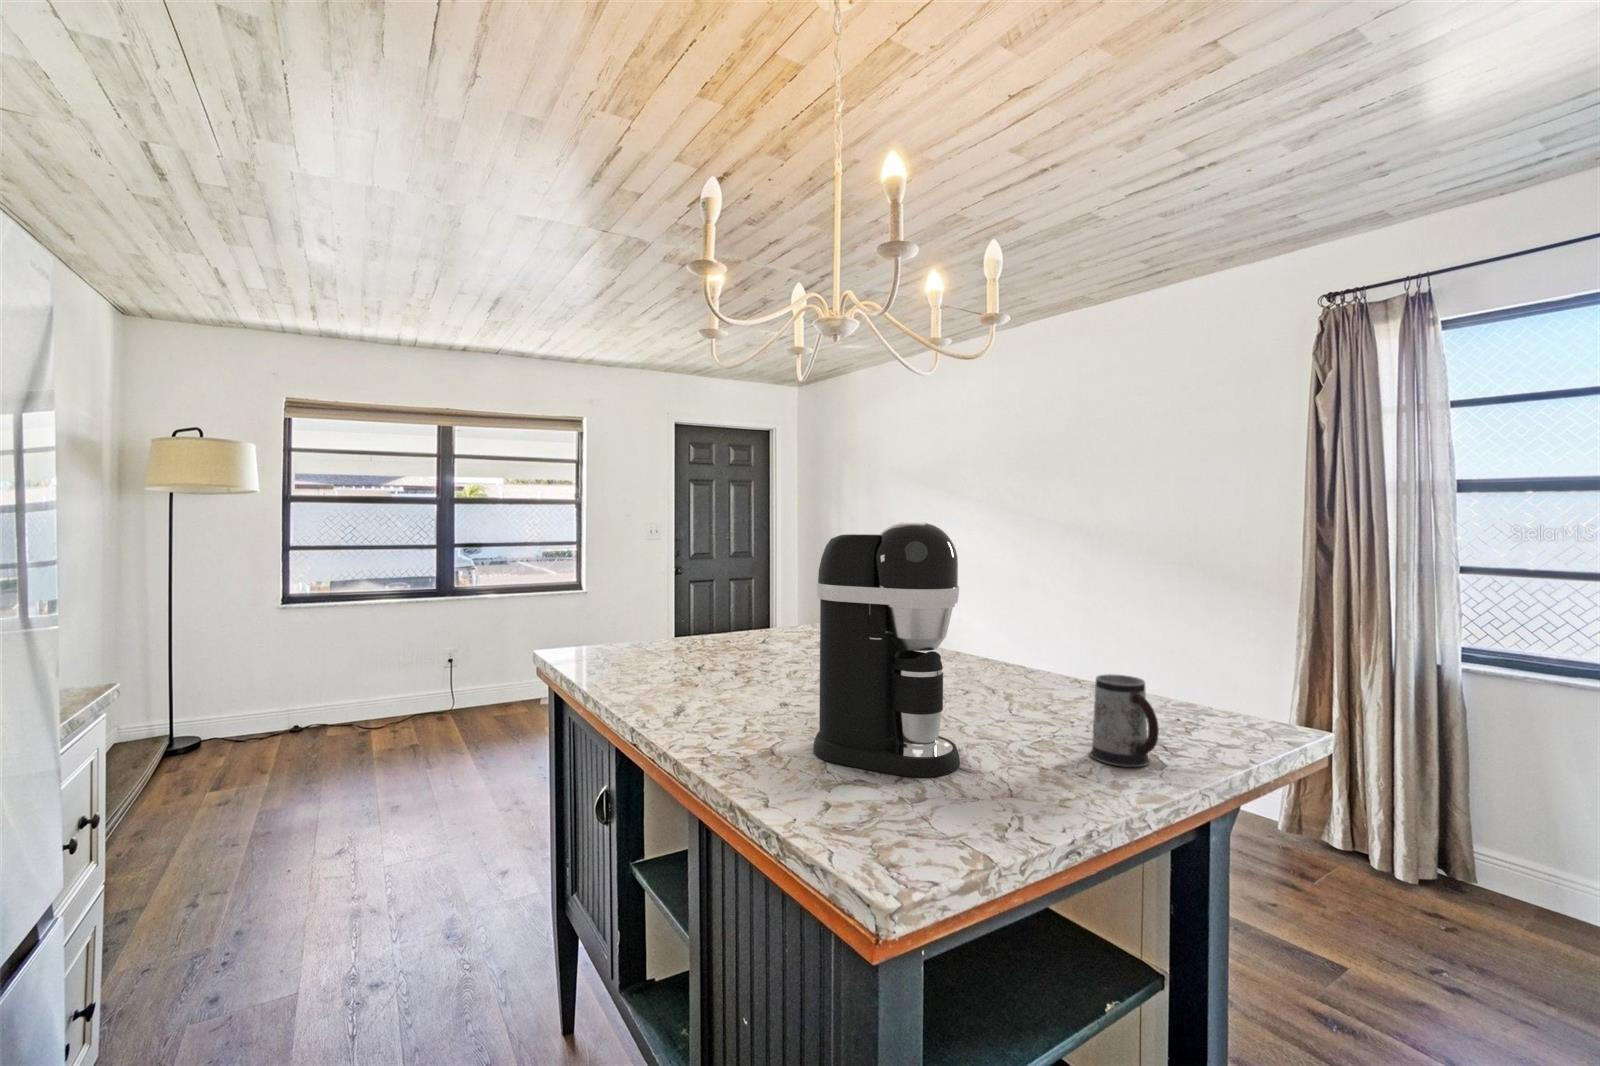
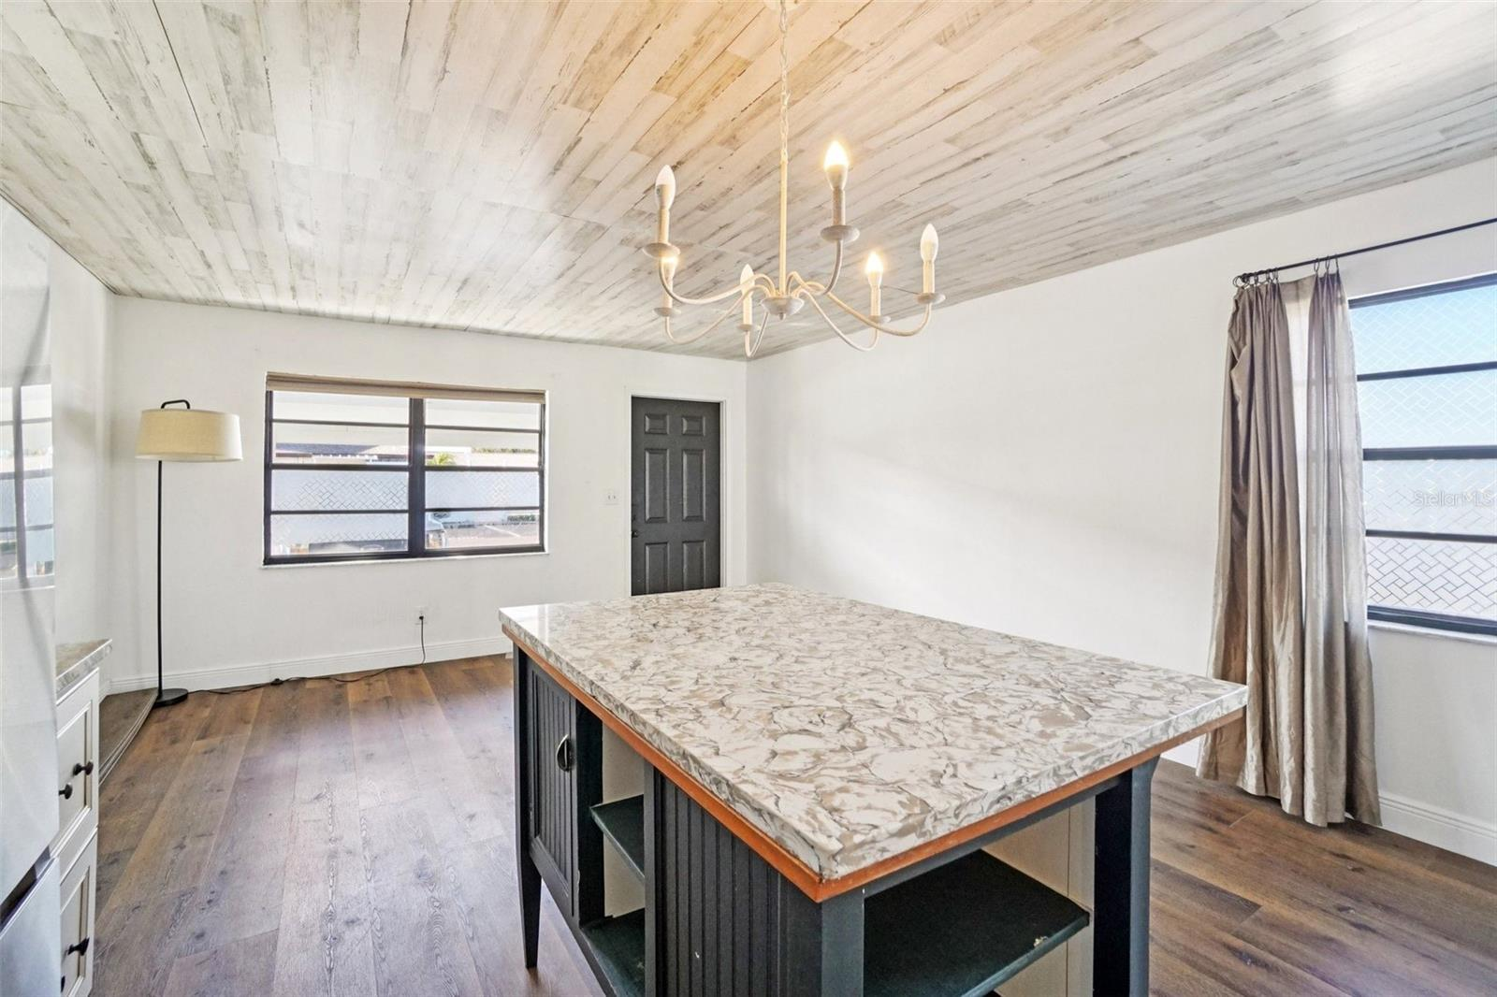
- mug [1088,673,1160,769]
- coffee maker [812,522,961,778]
